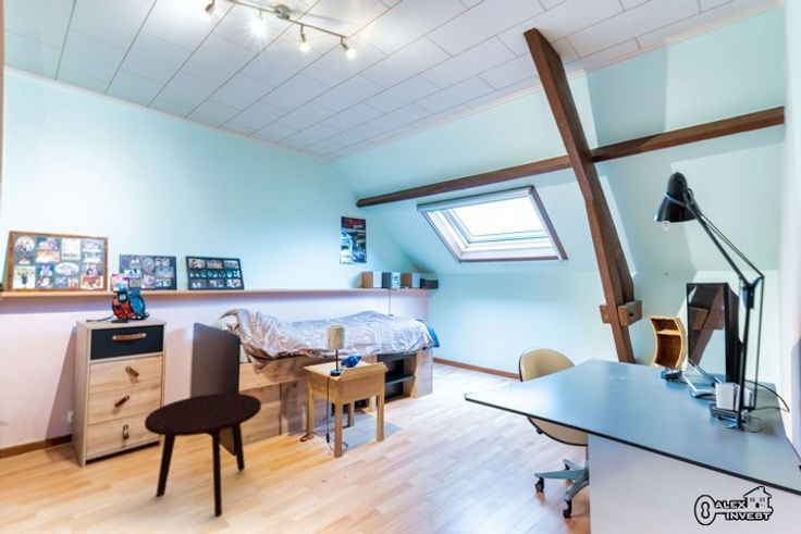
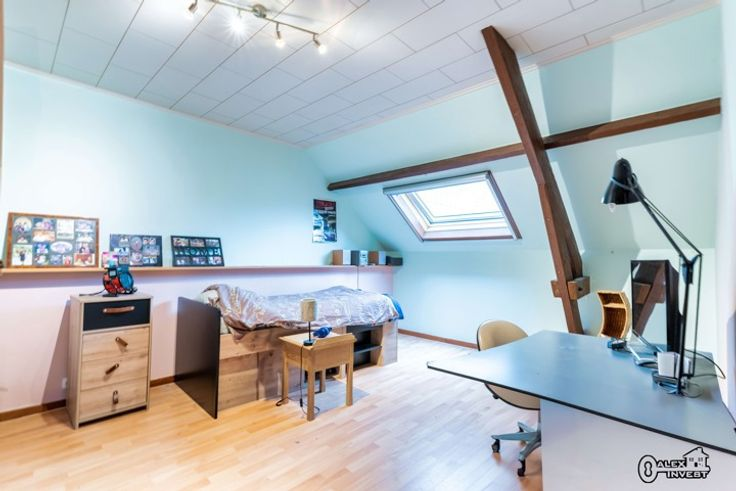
- side table [144,392,262,518]
